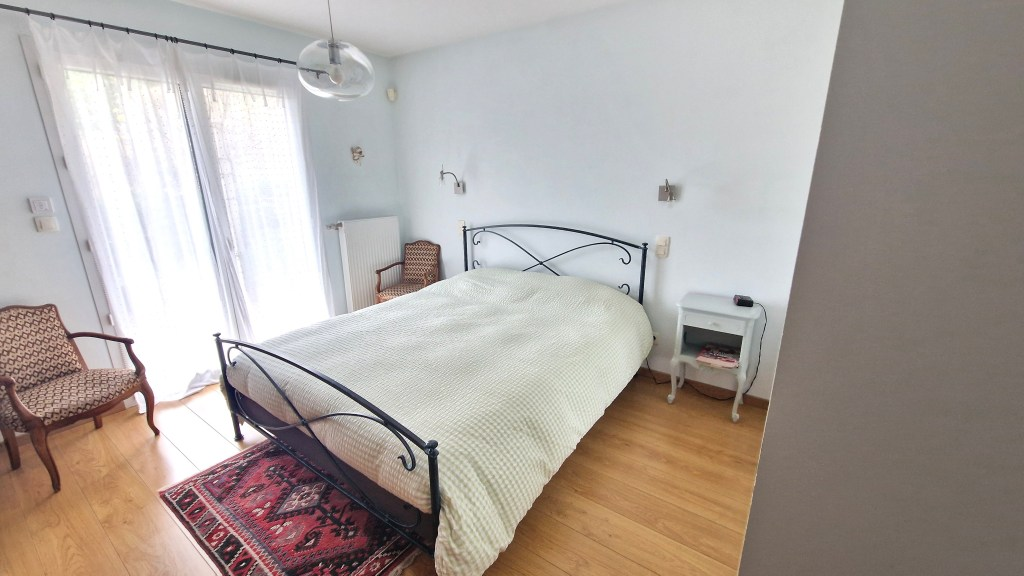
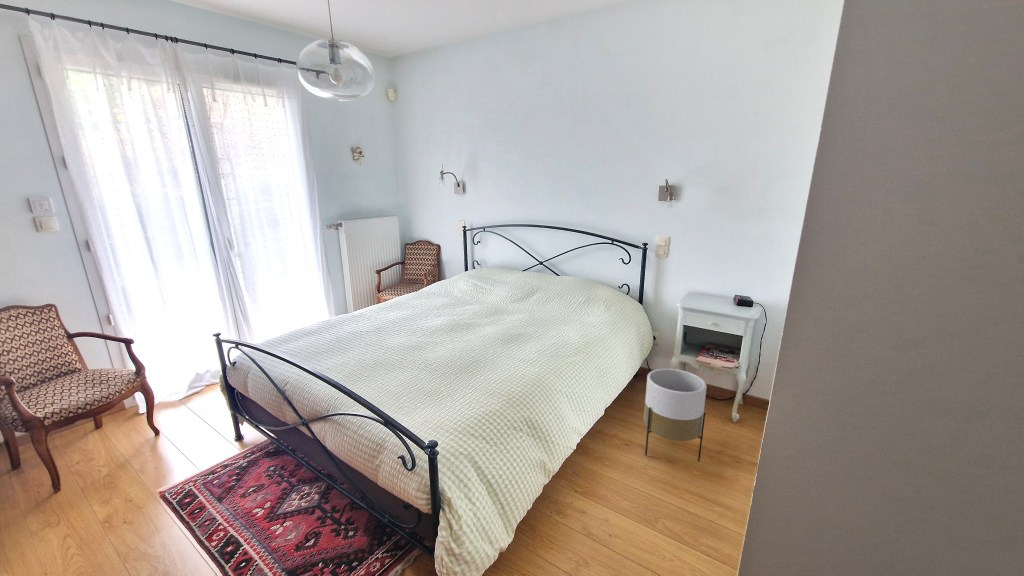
+ planter [643,368,708,462]
